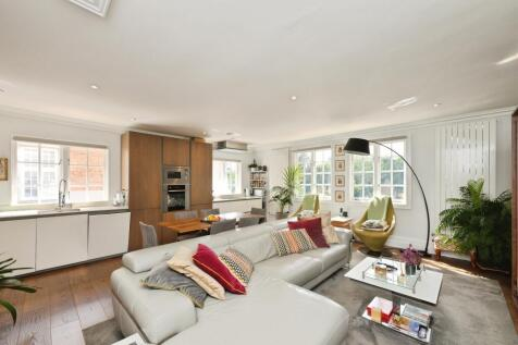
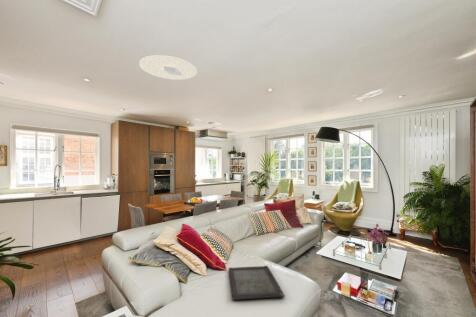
+ serving tray [228,265,286,301]
+ ceiling light [138,54,198,81]
